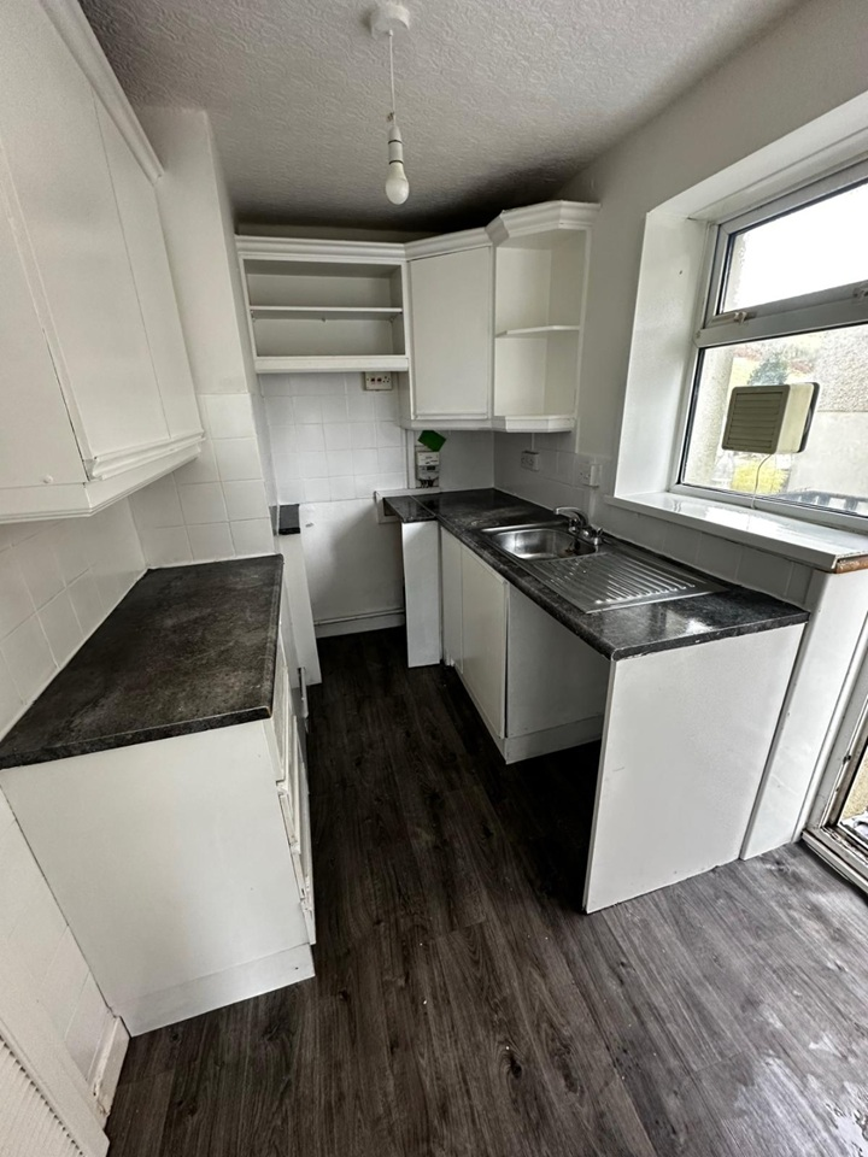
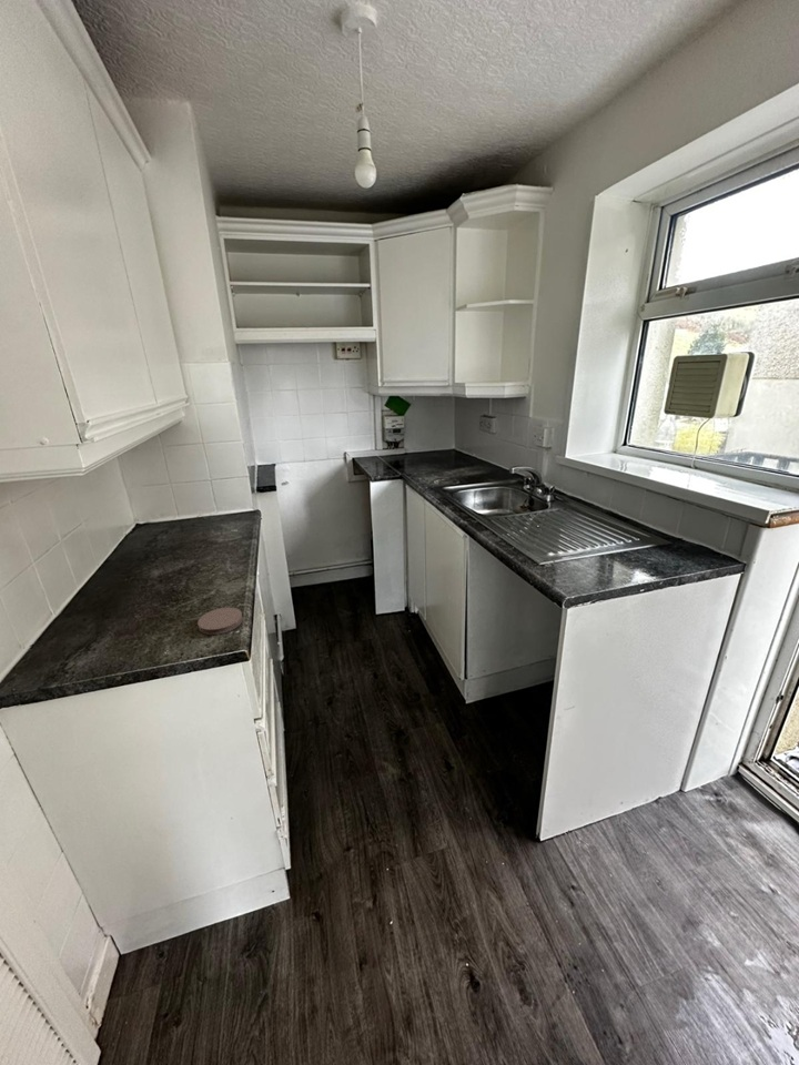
+ coaster [196,607,244,636]
